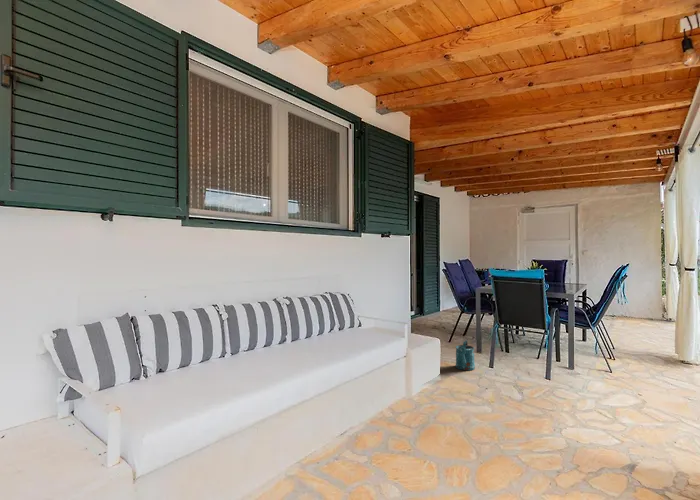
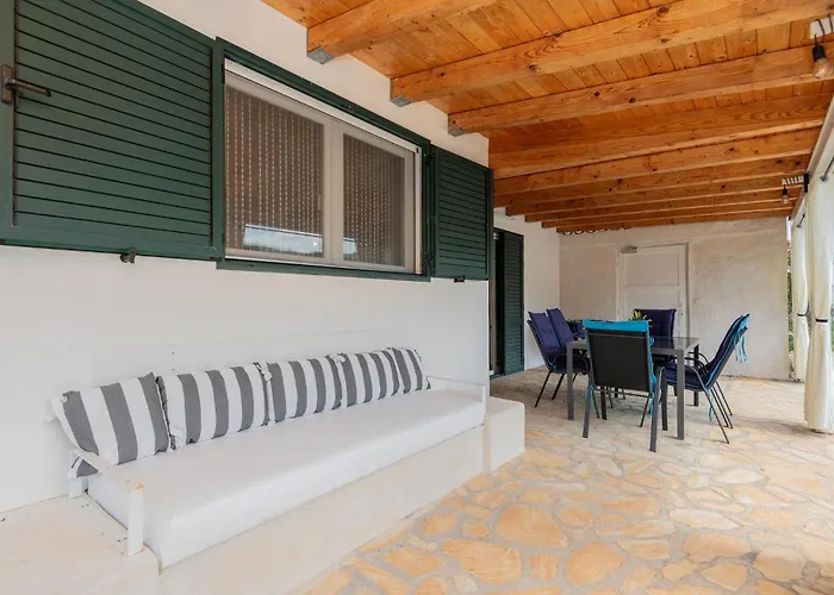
- watering can [455,339,476,371]
